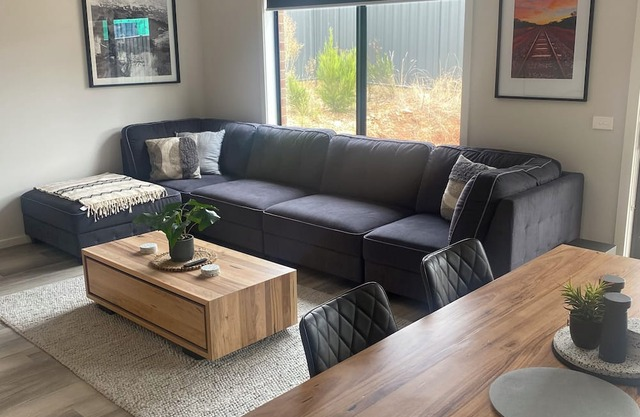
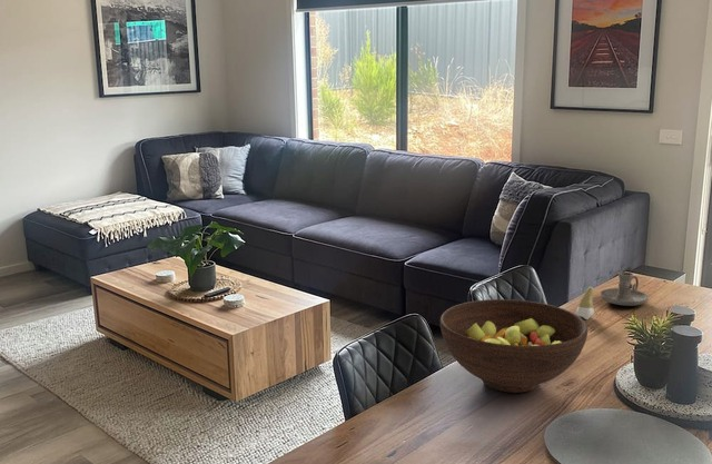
+ tooth [575,286,595,320]
+ fruit bowl [439,298,589,394]
+ candle holder [600,270,650,307]
